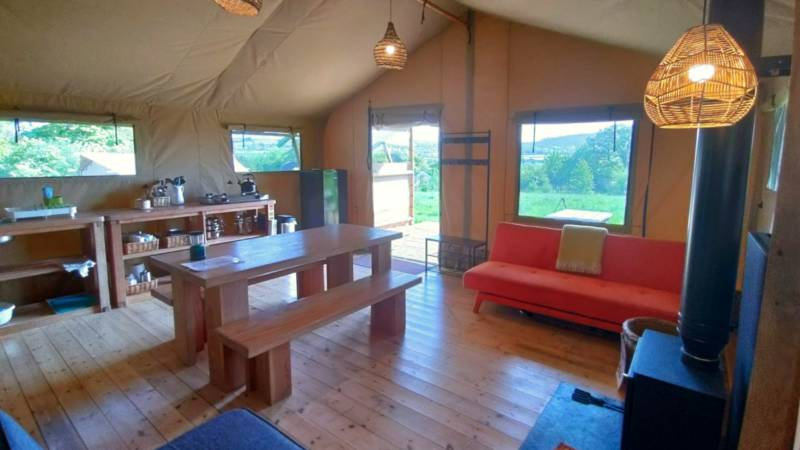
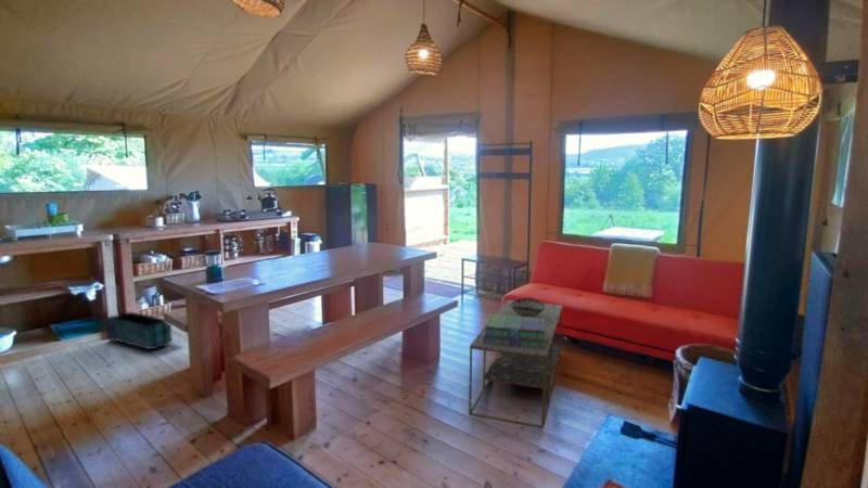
+ stack of books [483,313,547,348]
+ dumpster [104,311,174,350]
+ coffee table [468,299,564,429]
+ decorative bowl [511,297,545,318]
